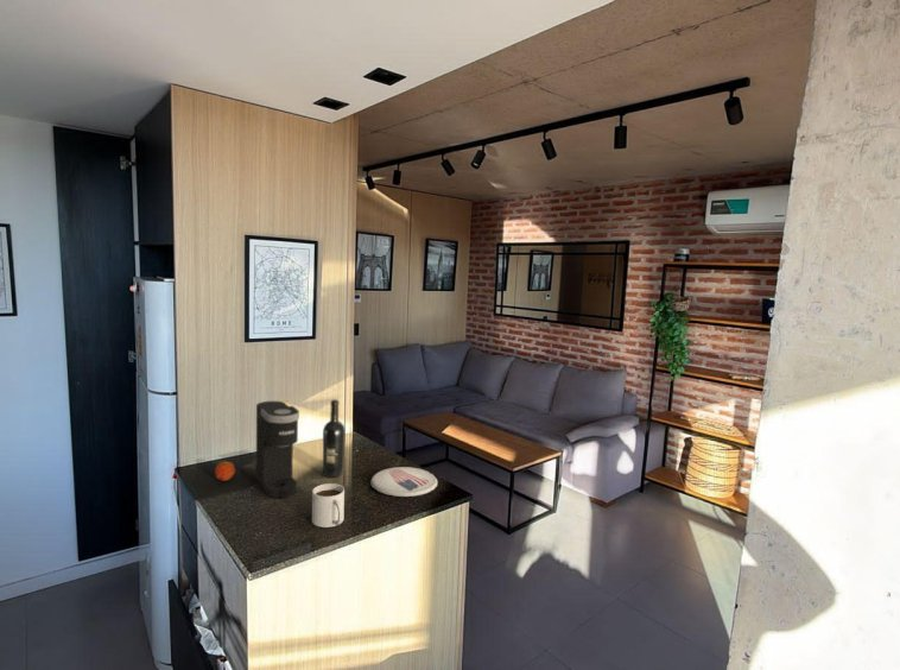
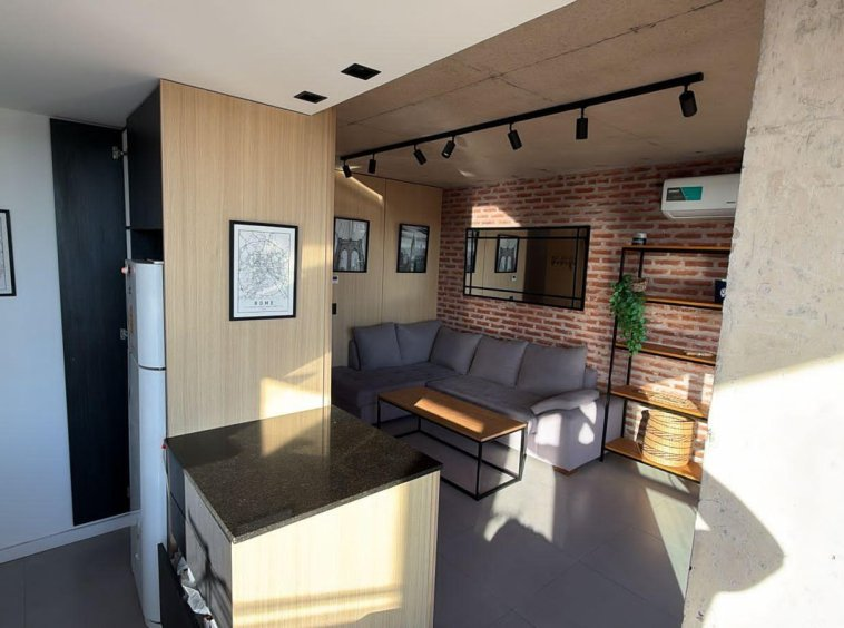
- fruit [214,459,236,482]
- mug [311,482,346,529]
- plate [369,466,438,498]
- wine bottle [322,398,347,479]
- coffee maker [255,400,300,499]
